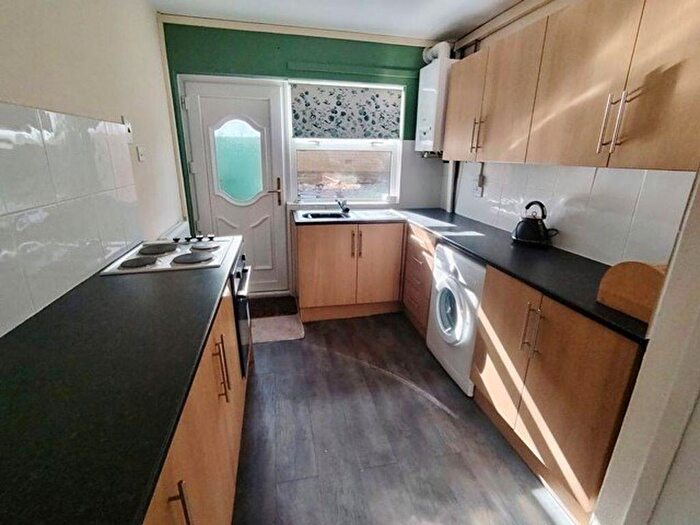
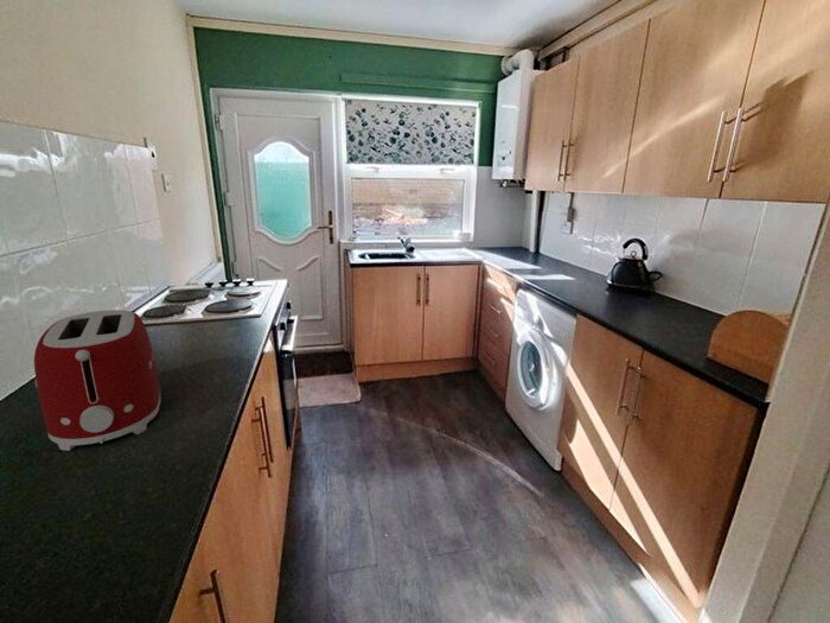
+ toaster [33,309,161,452]
